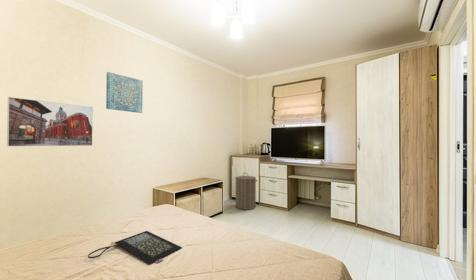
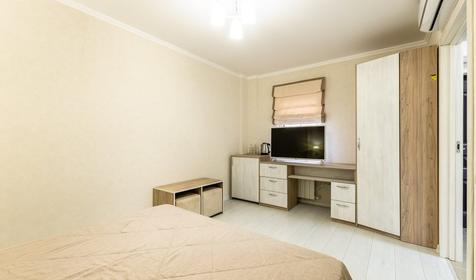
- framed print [6,96,94,147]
- wall art [105,71,144,114]
- laundry hamper [234,172,257,211]
- clutch bag [87,230,183,265]
